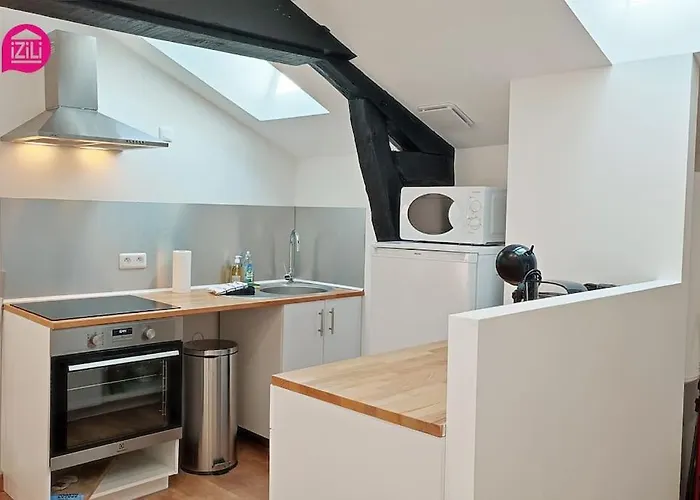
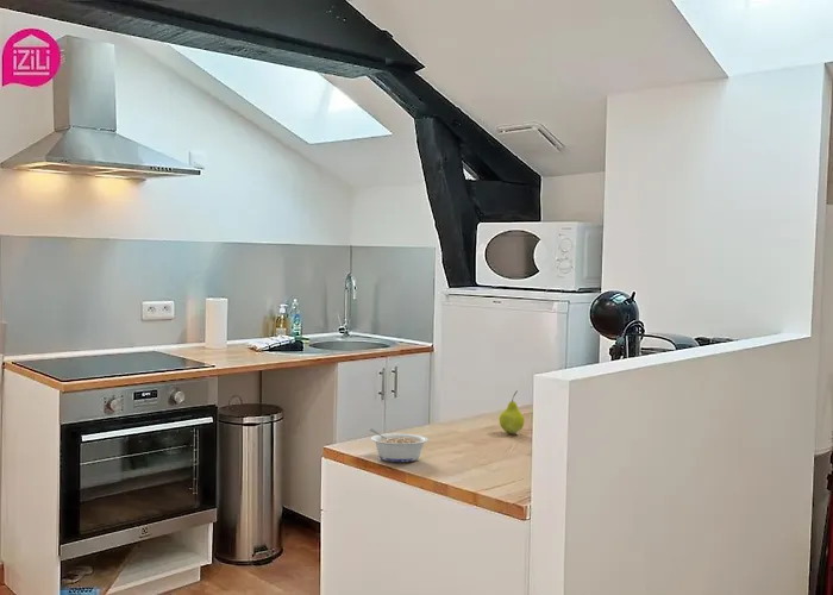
+ fruit [497,389,525,434]
+ legume [368,427,430,463]
